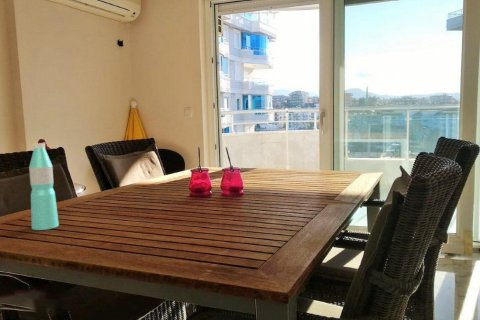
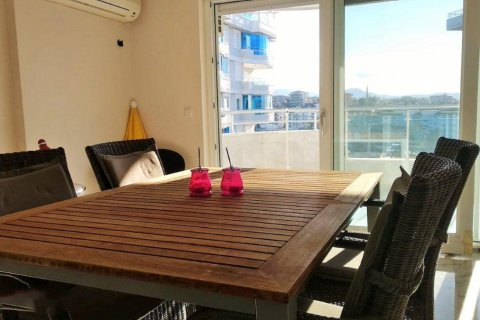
- water bottle [28,142,60,231]
